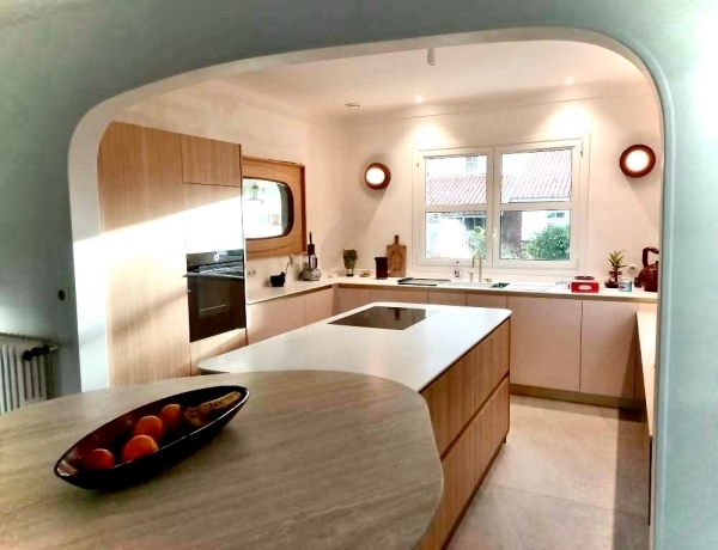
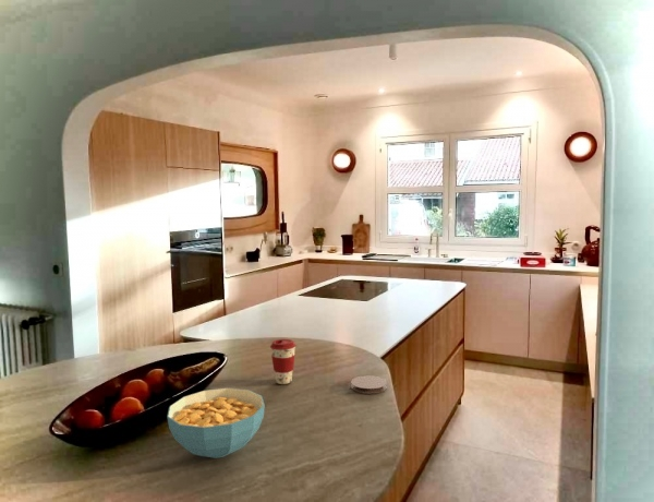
+ coffee cup [269,338,298,385]
+ coaster [350,374,388,395]
+ cereal bowl [166,387,266,459]
